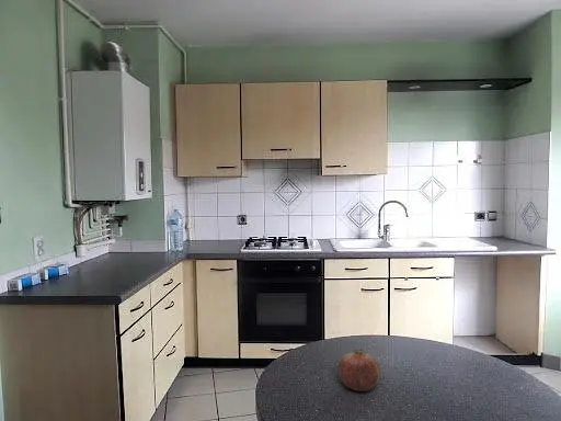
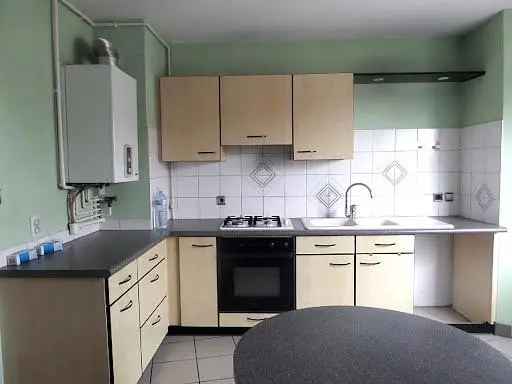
- fruit [337,348,381,392]
